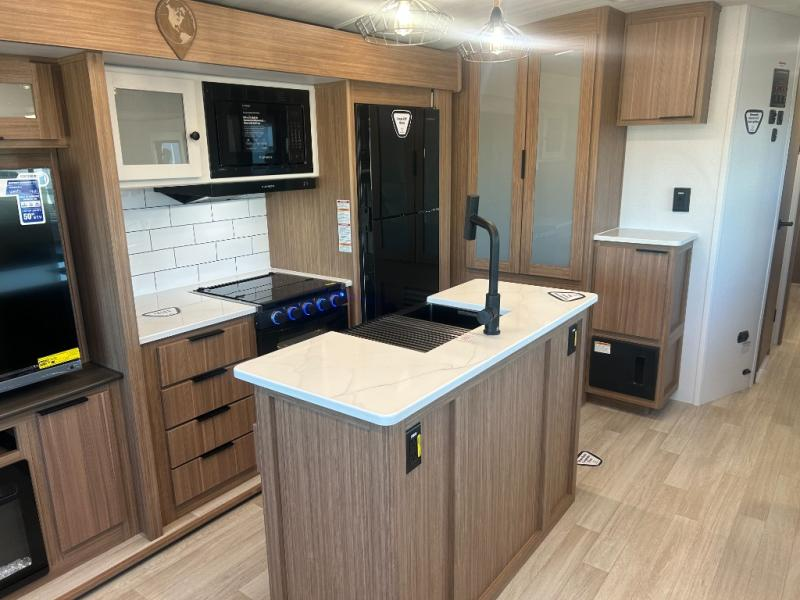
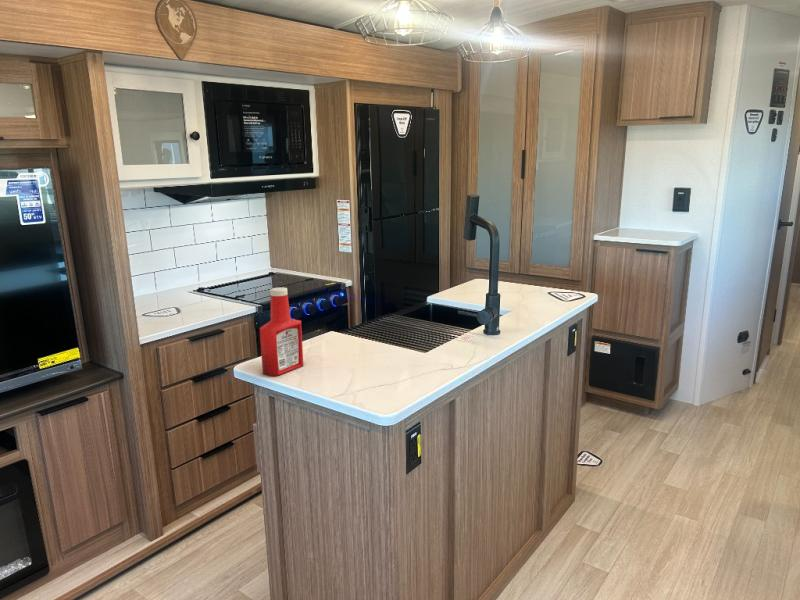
+ soap bottle [259,286,304,377]
